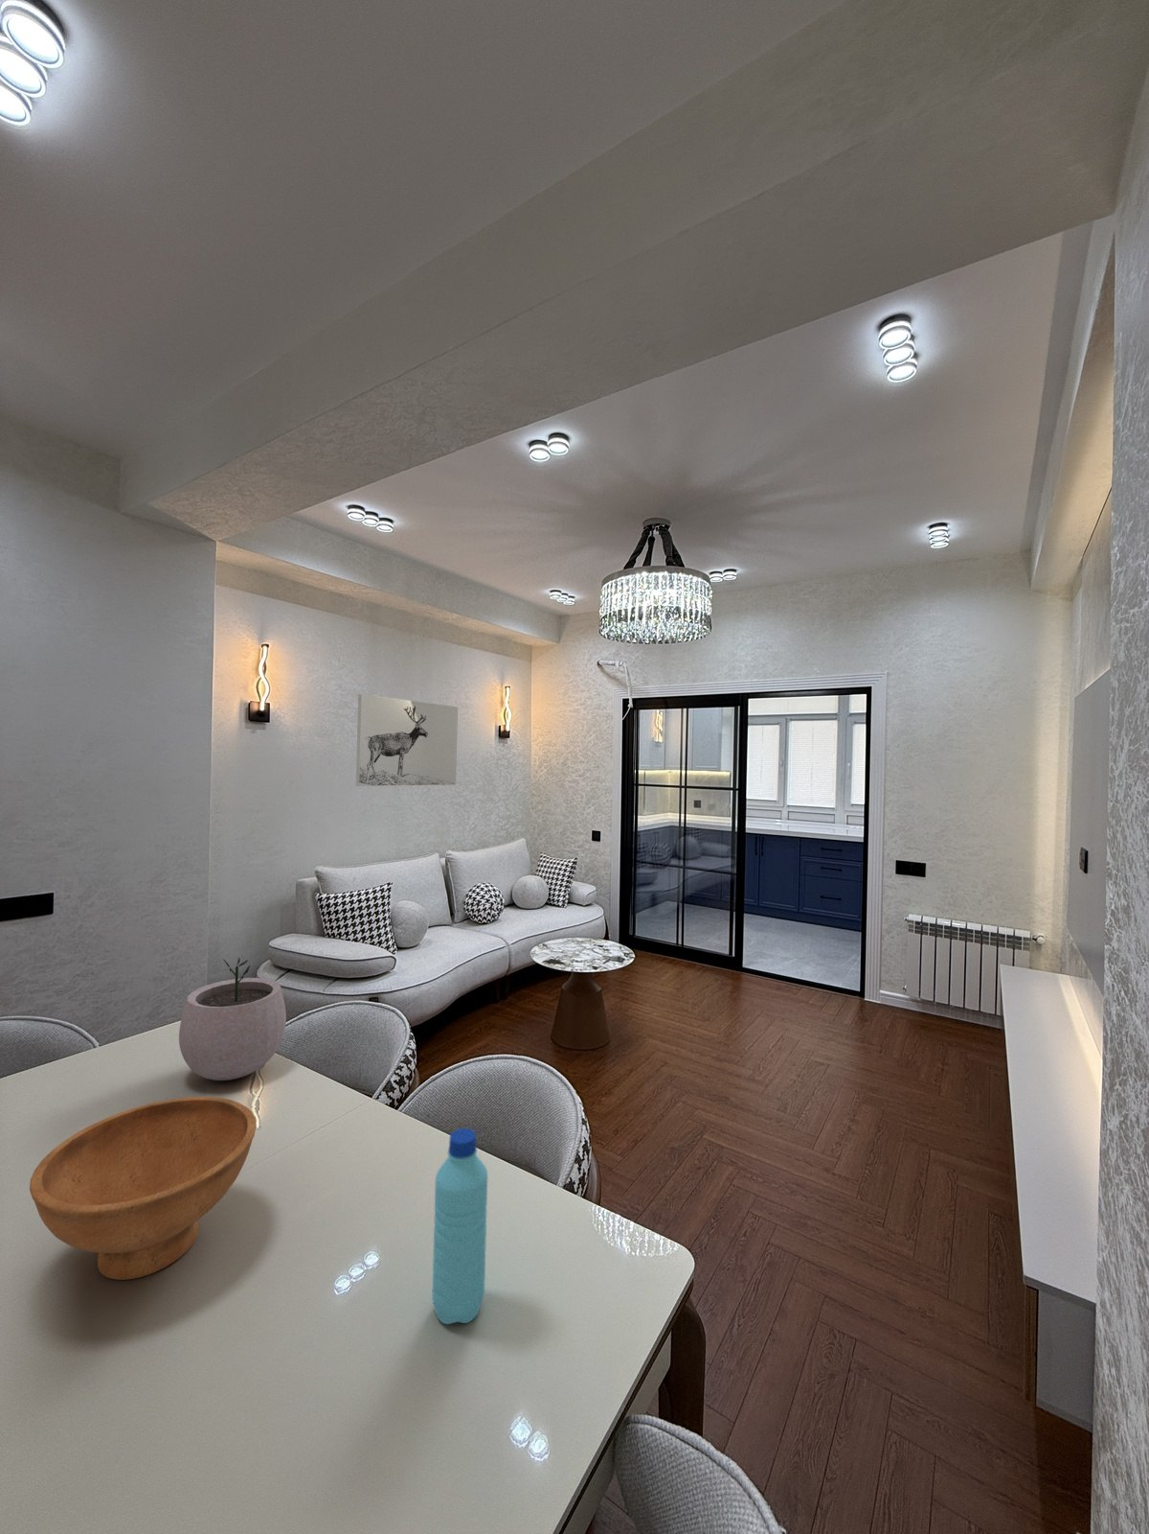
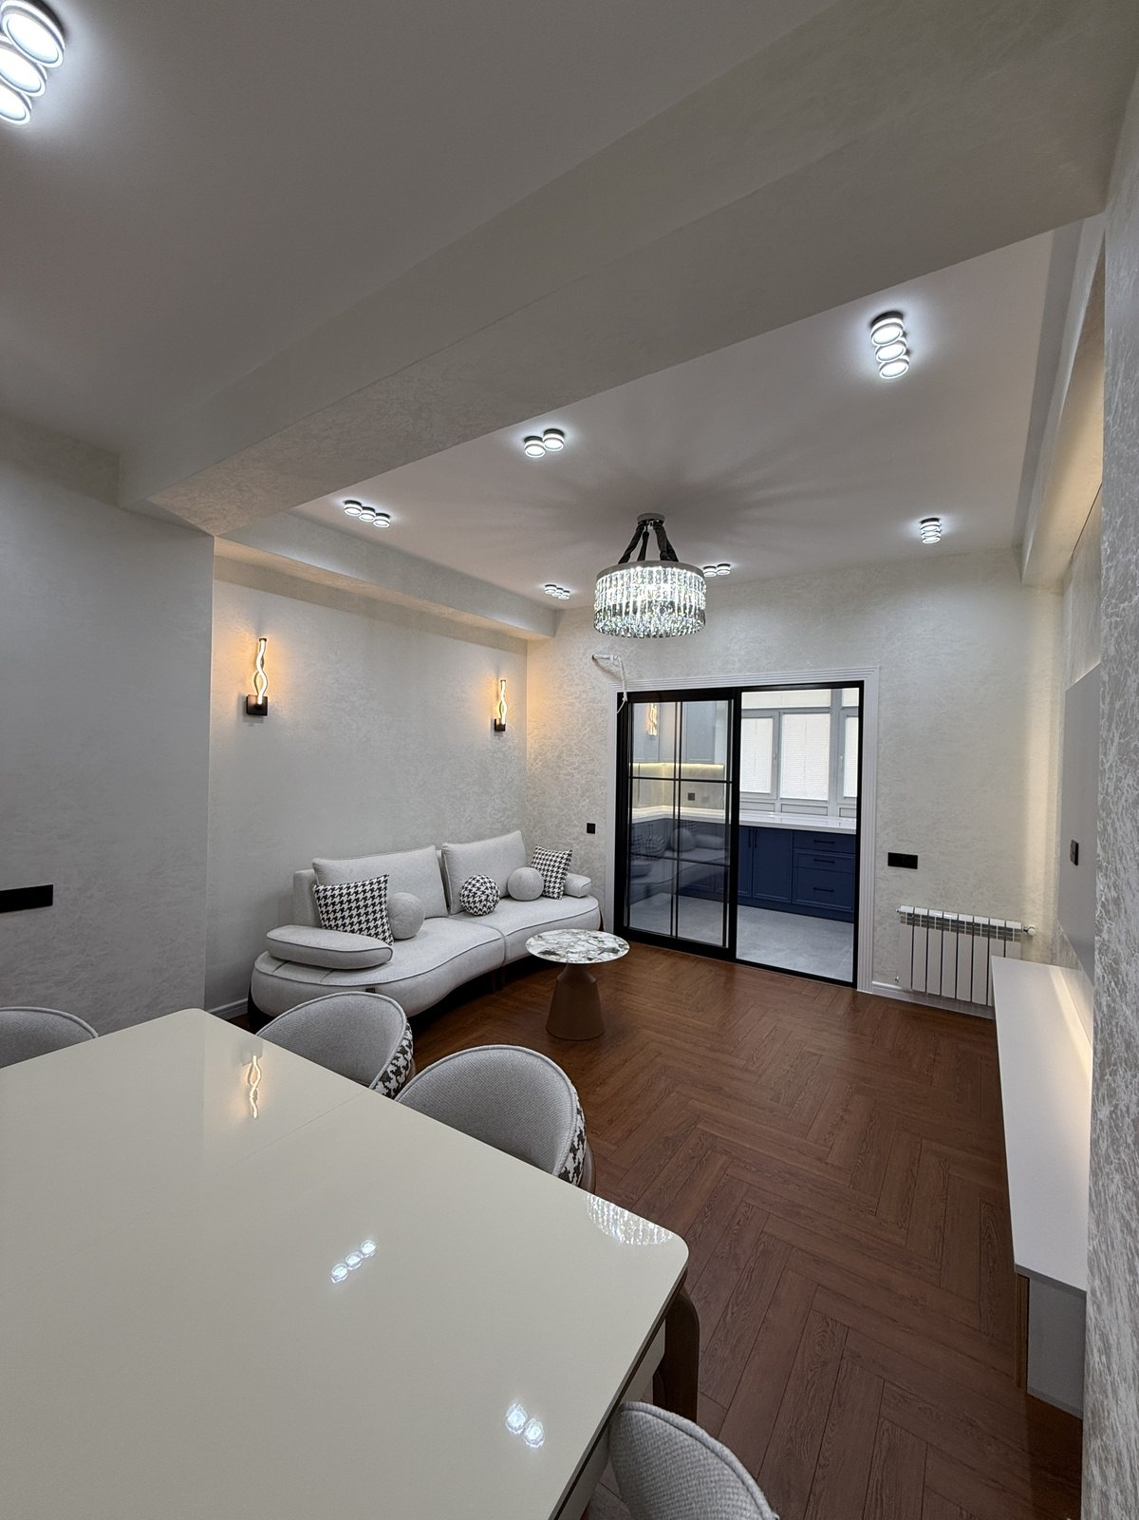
- water bottle [431,1127,489,1325]
- wall art [355,693,459,788]
- bowl [29,1096,257,1280]
- plant pot [179,957,287,1081]
